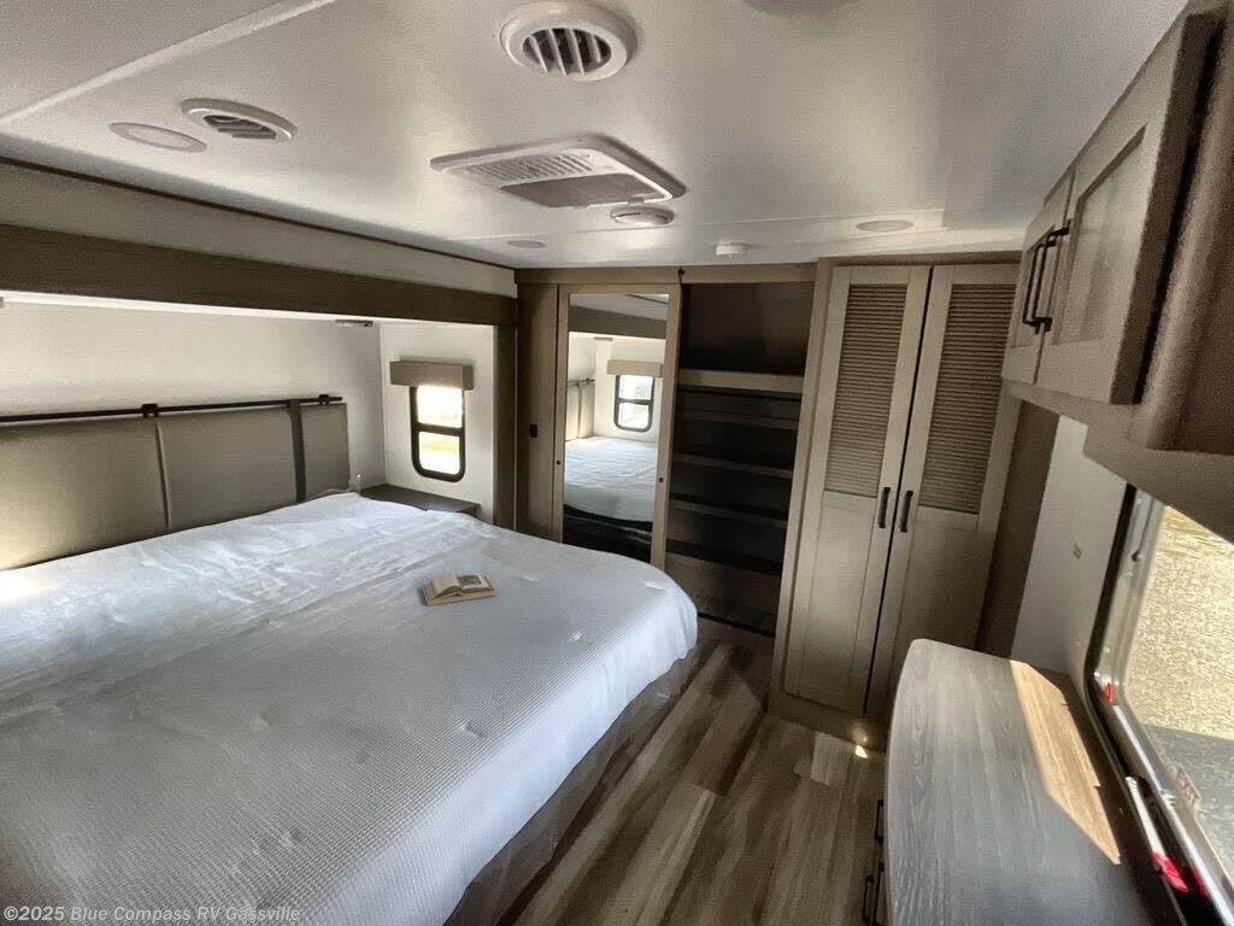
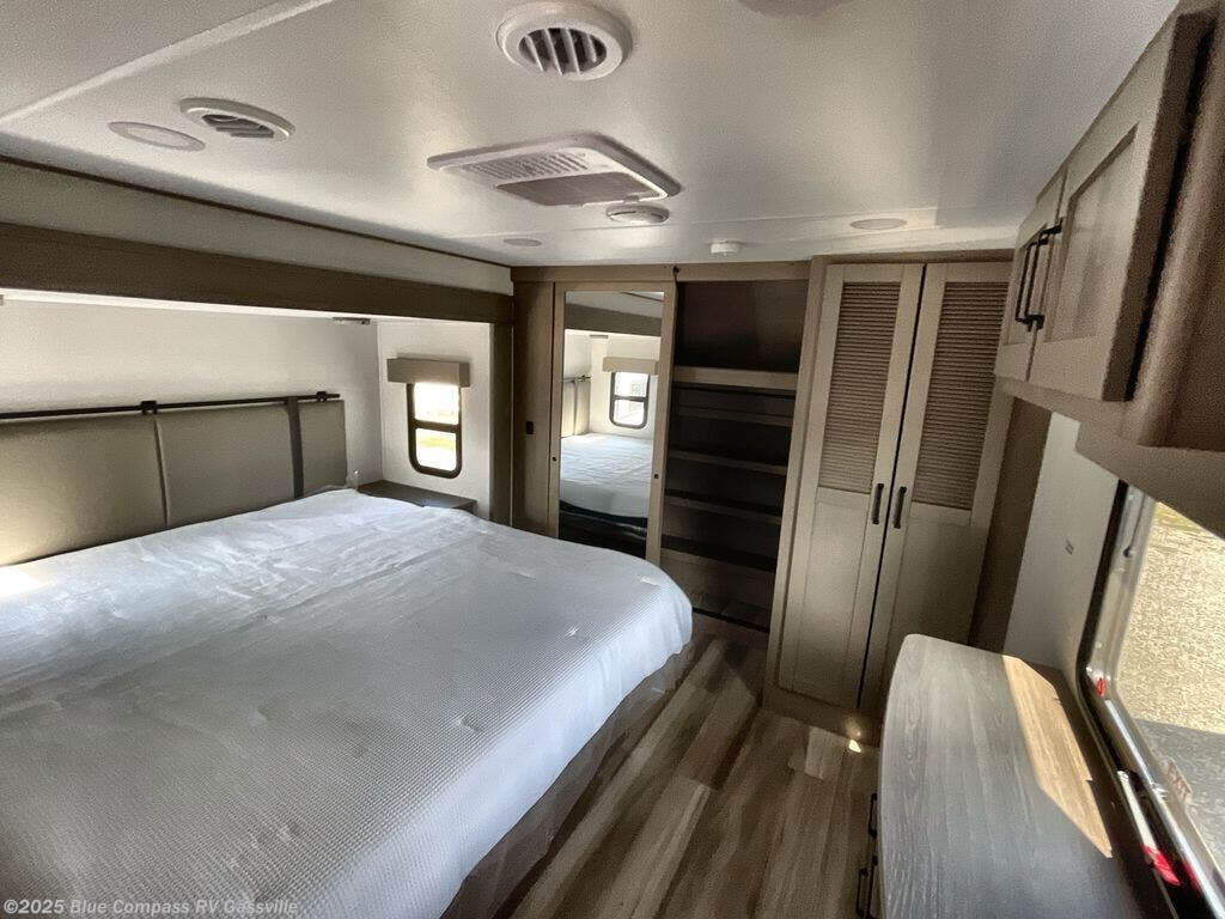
- book [421,570,498,606]
